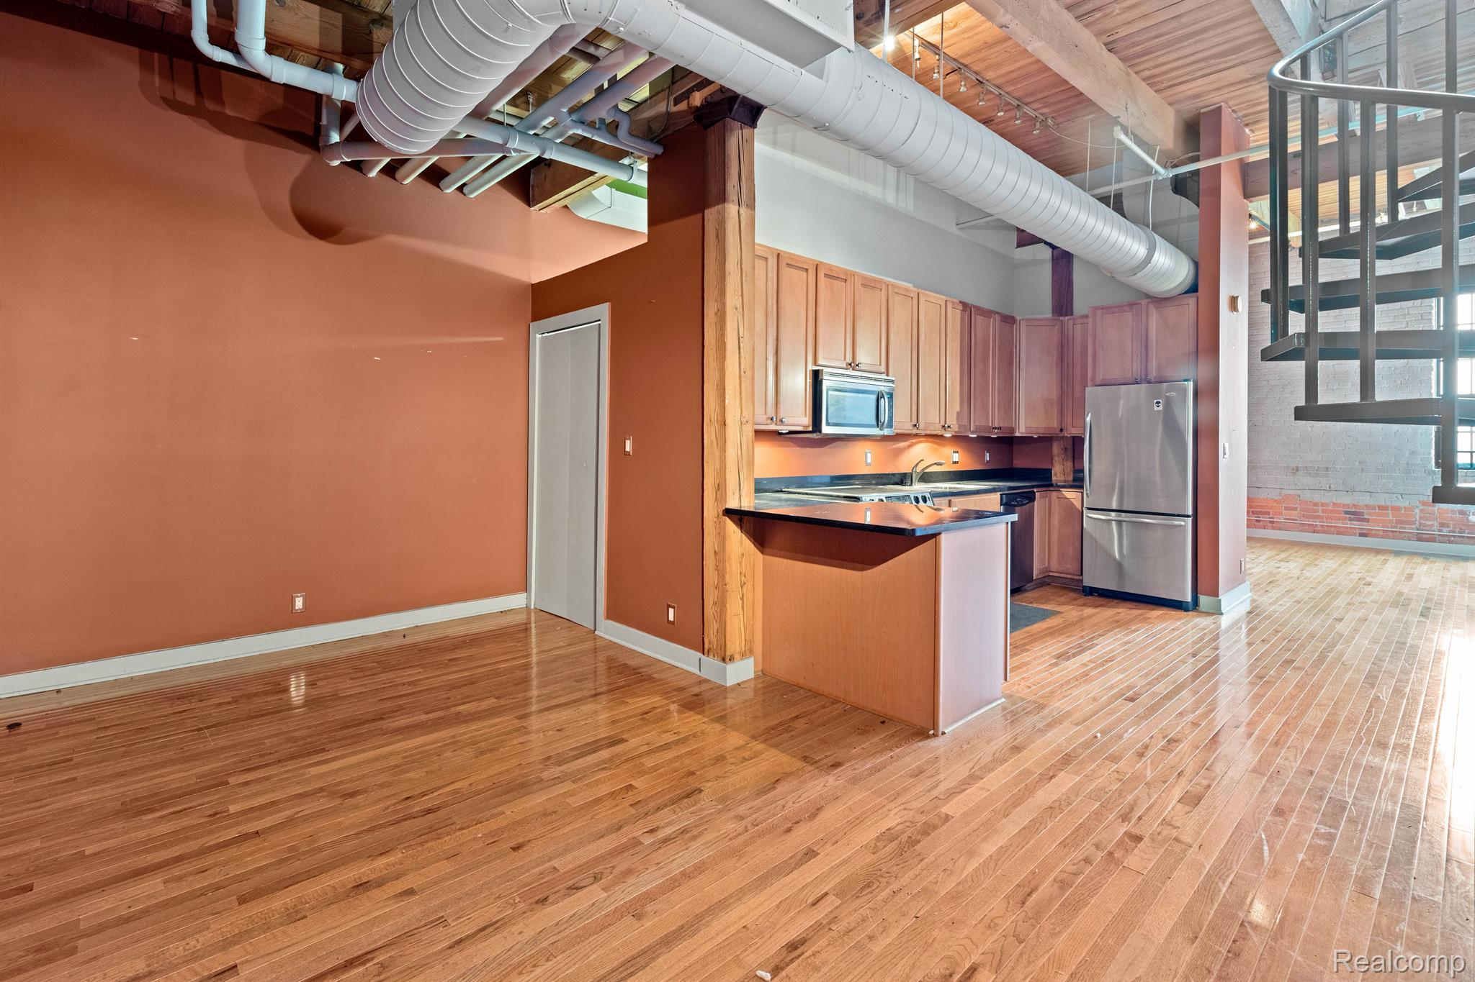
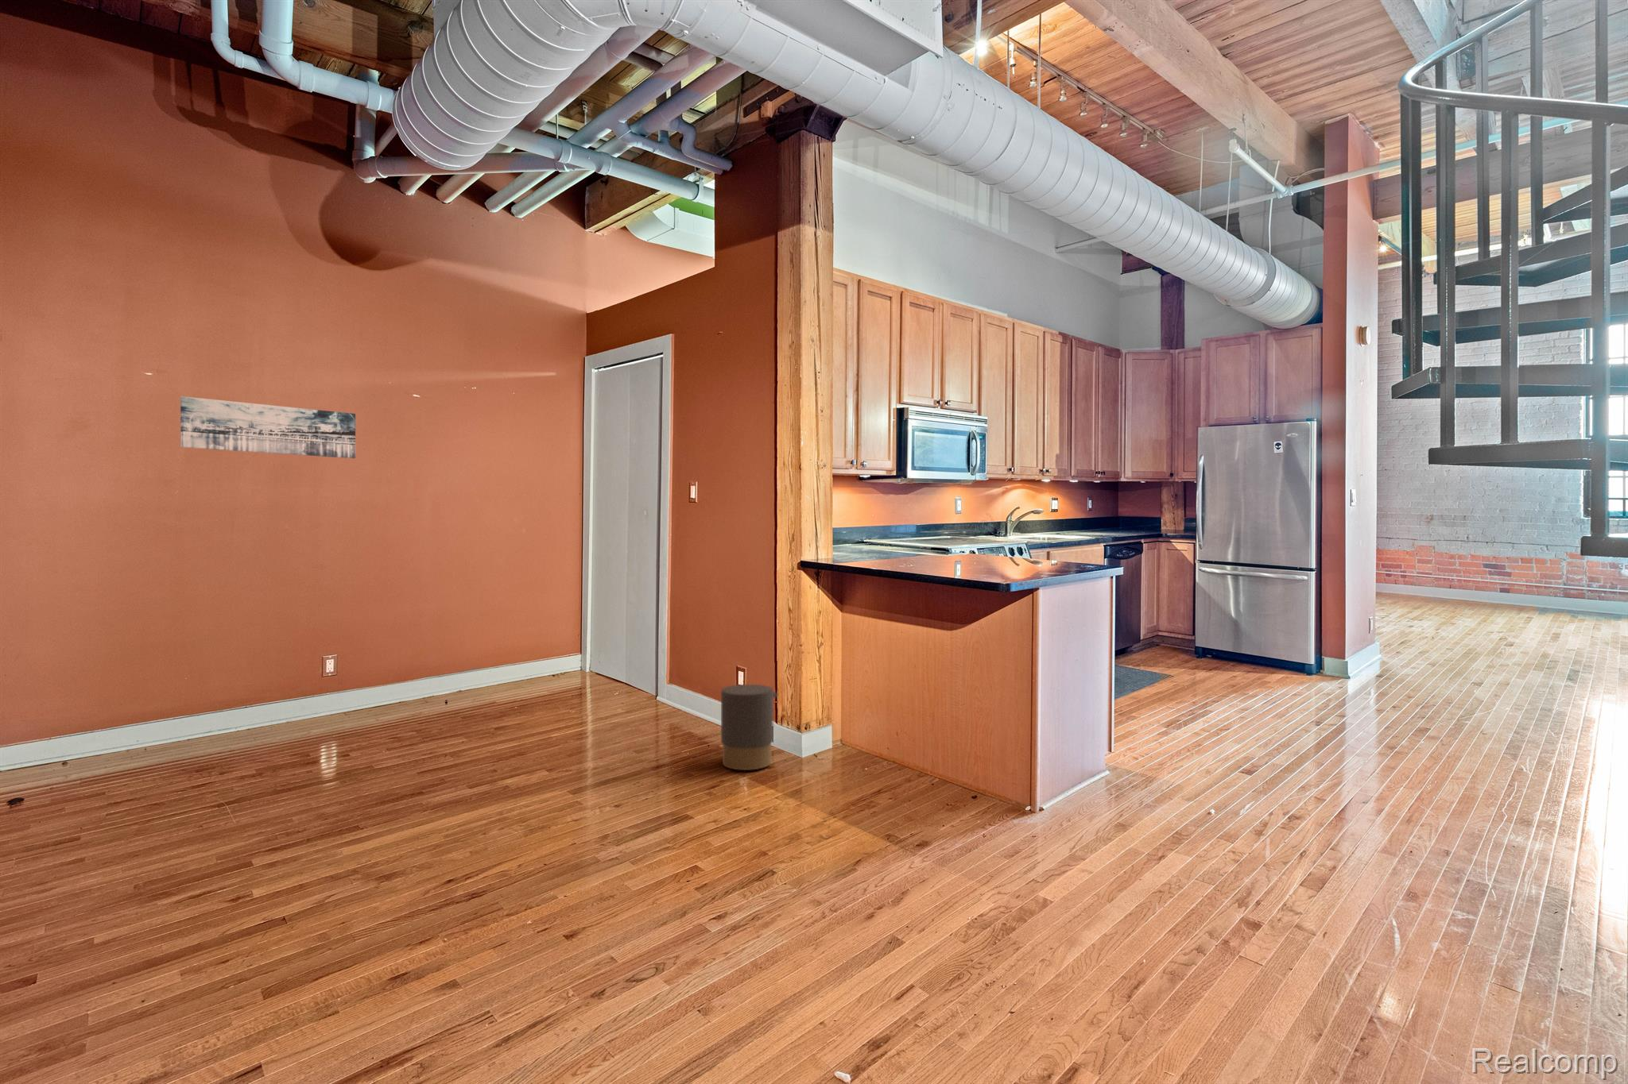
+ wall art [179,396,356,459]
+ trash can [720,684,780,771]
